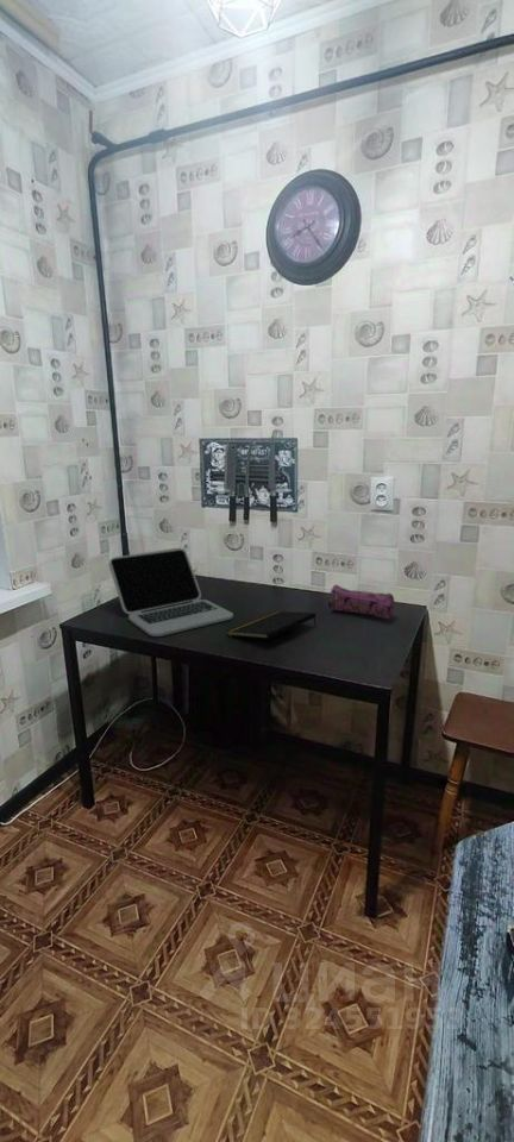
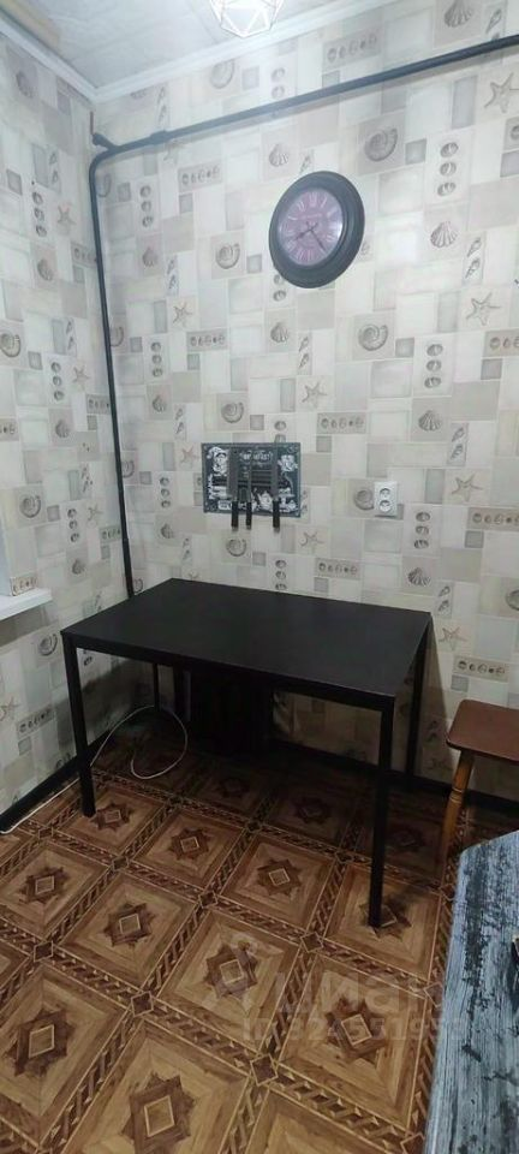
- notepad [226,610,316,640]
- pencil case [327,584,395,621]
- laptop [108,547,234,638]
